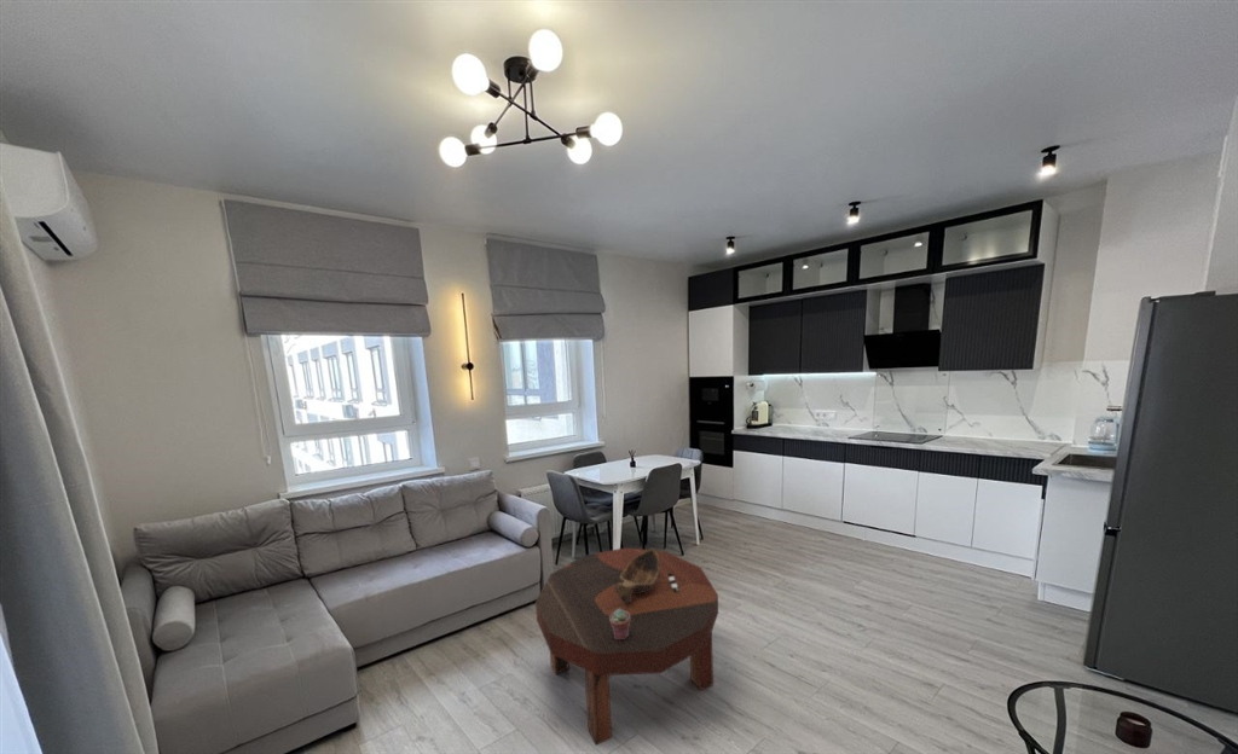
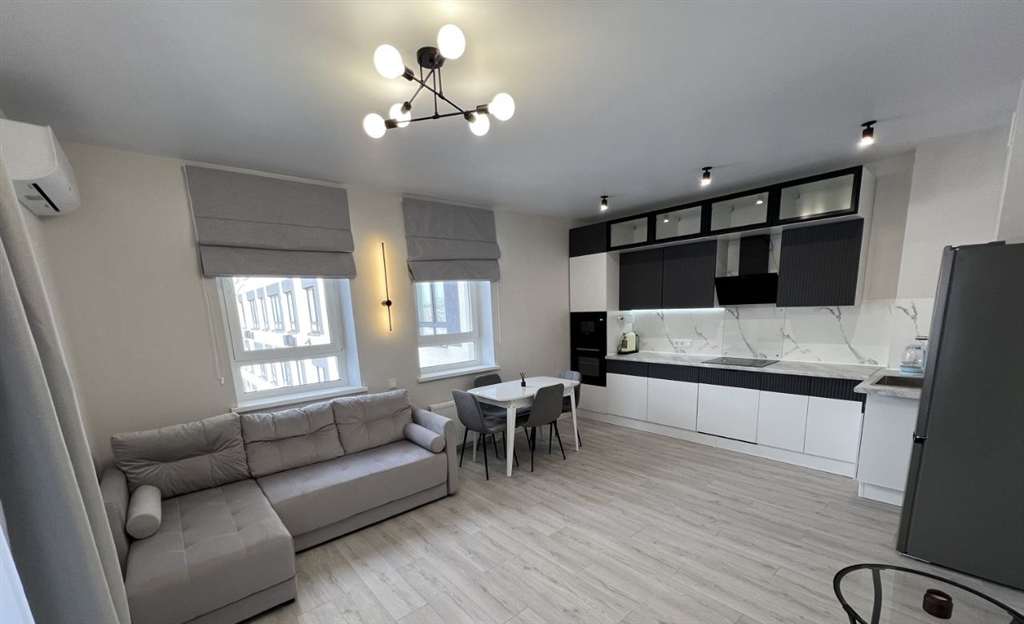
- decorative bowl [614,547,678,603]
- coffee table [534,546,719,747]
- potted succulent [609,609,631,639]
